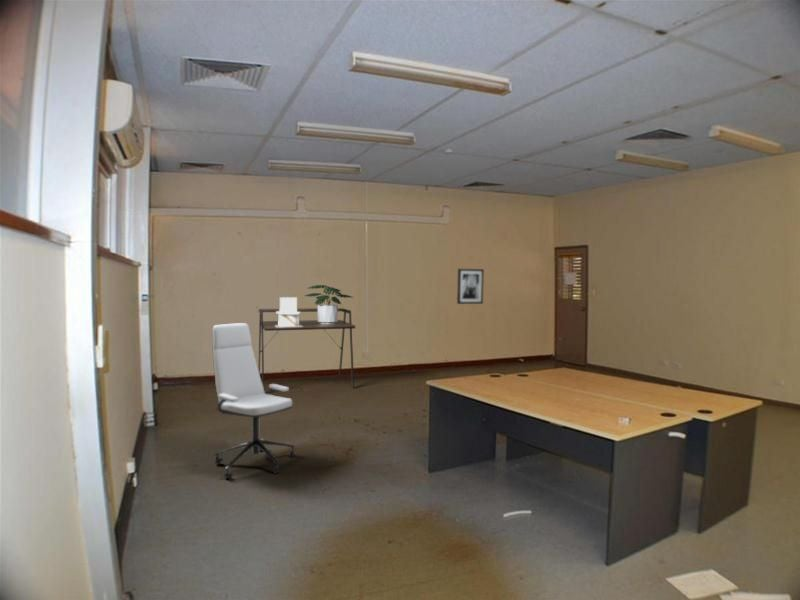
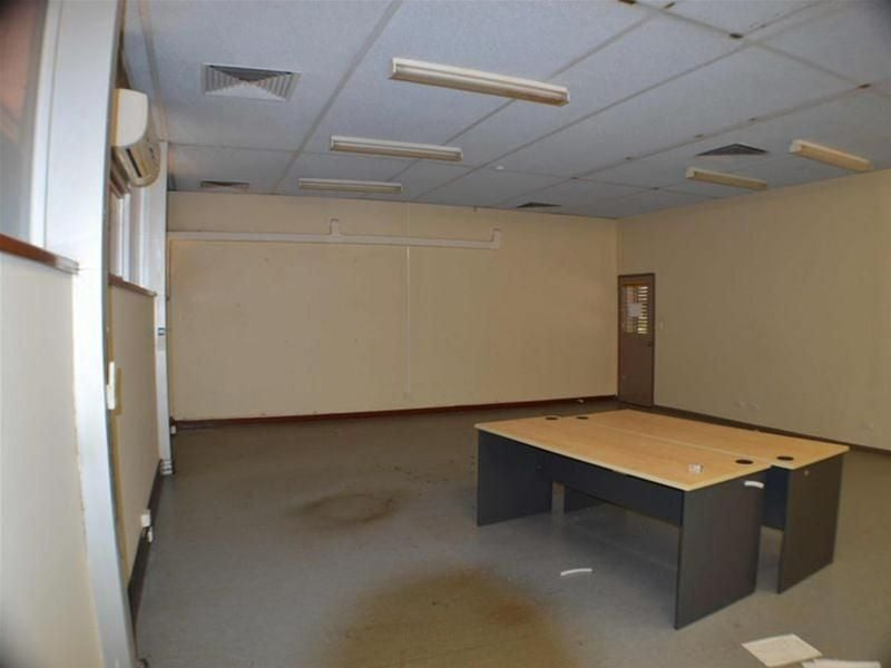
- wall art [456,268,485,305]
- letter holder [275,296,303,327]
- potted plant [304,284,354,324]
- desk [257,307,357,389]
- office chair [211,322,296,480]
